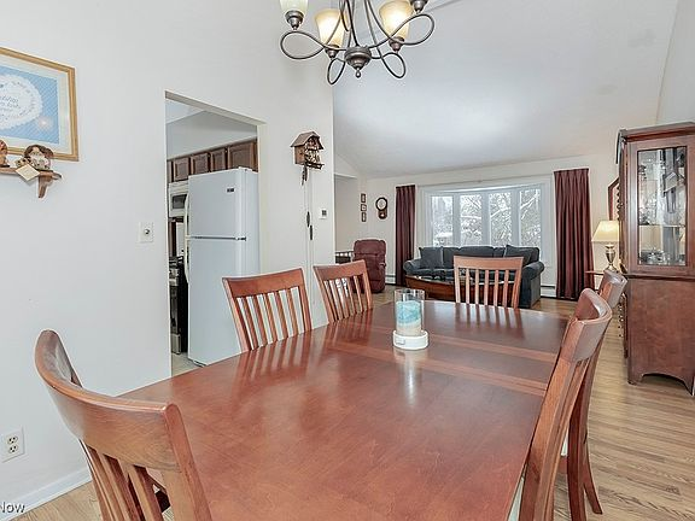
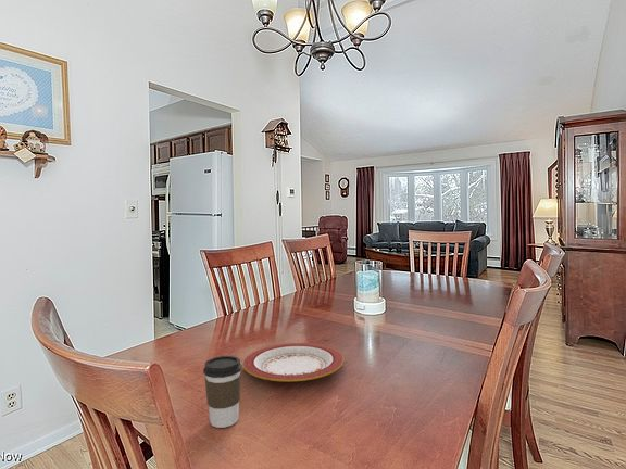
+ coffee cup [202,355,243,429]
+ plate [242,342,345,383]
